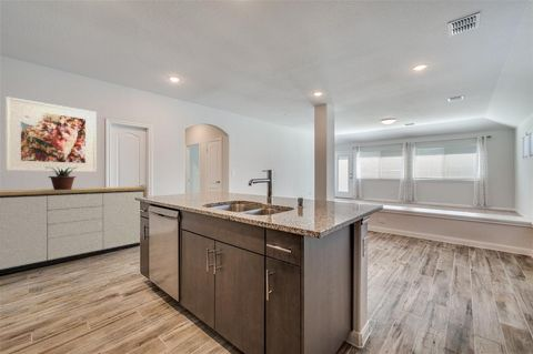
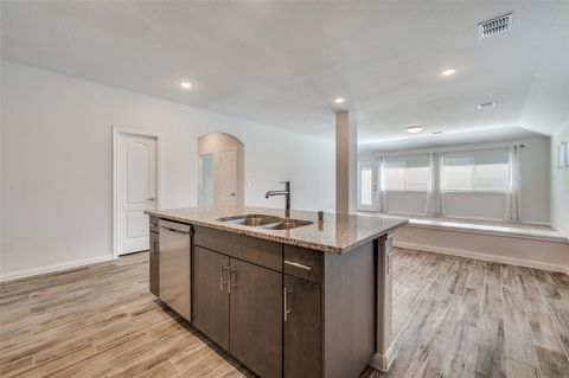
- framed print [4,95,98,173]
- potted plant [46,166,79,190]
- sideboard [0,185,148,276]
